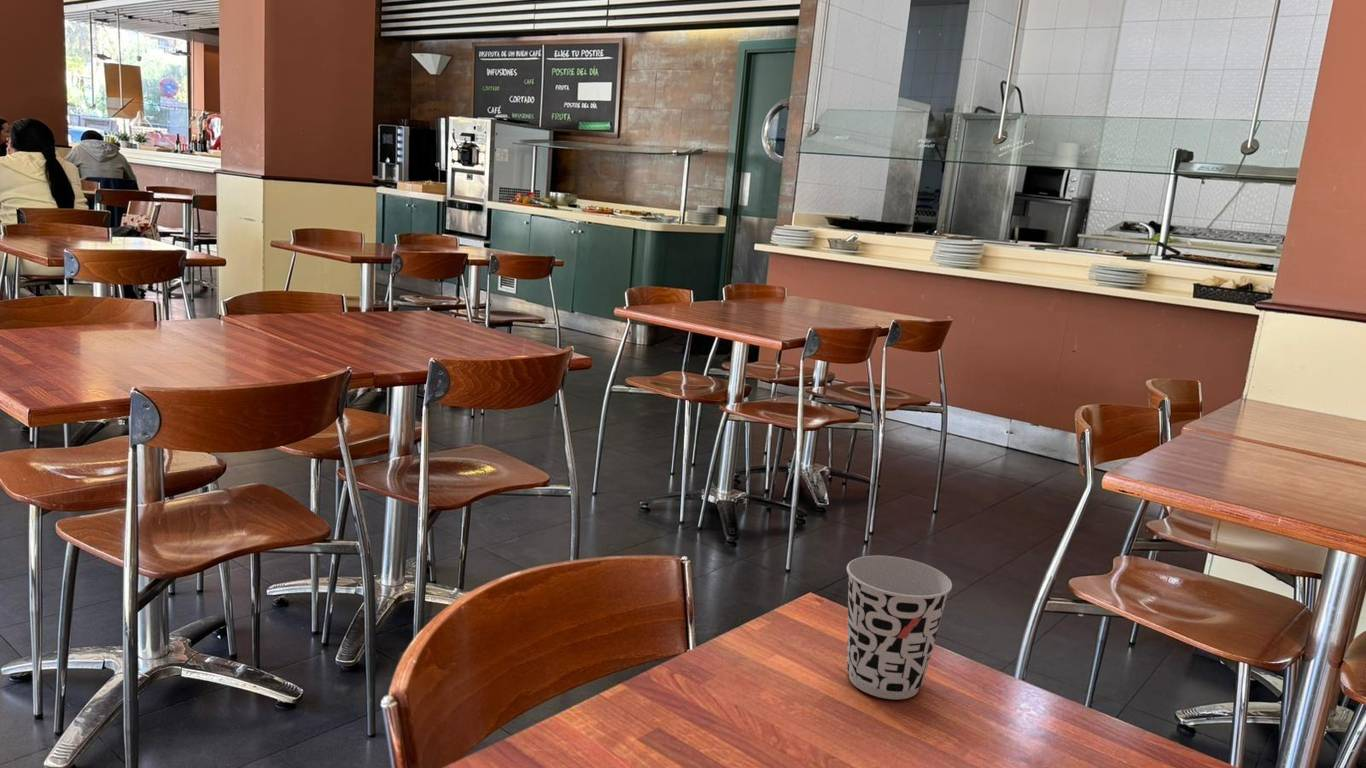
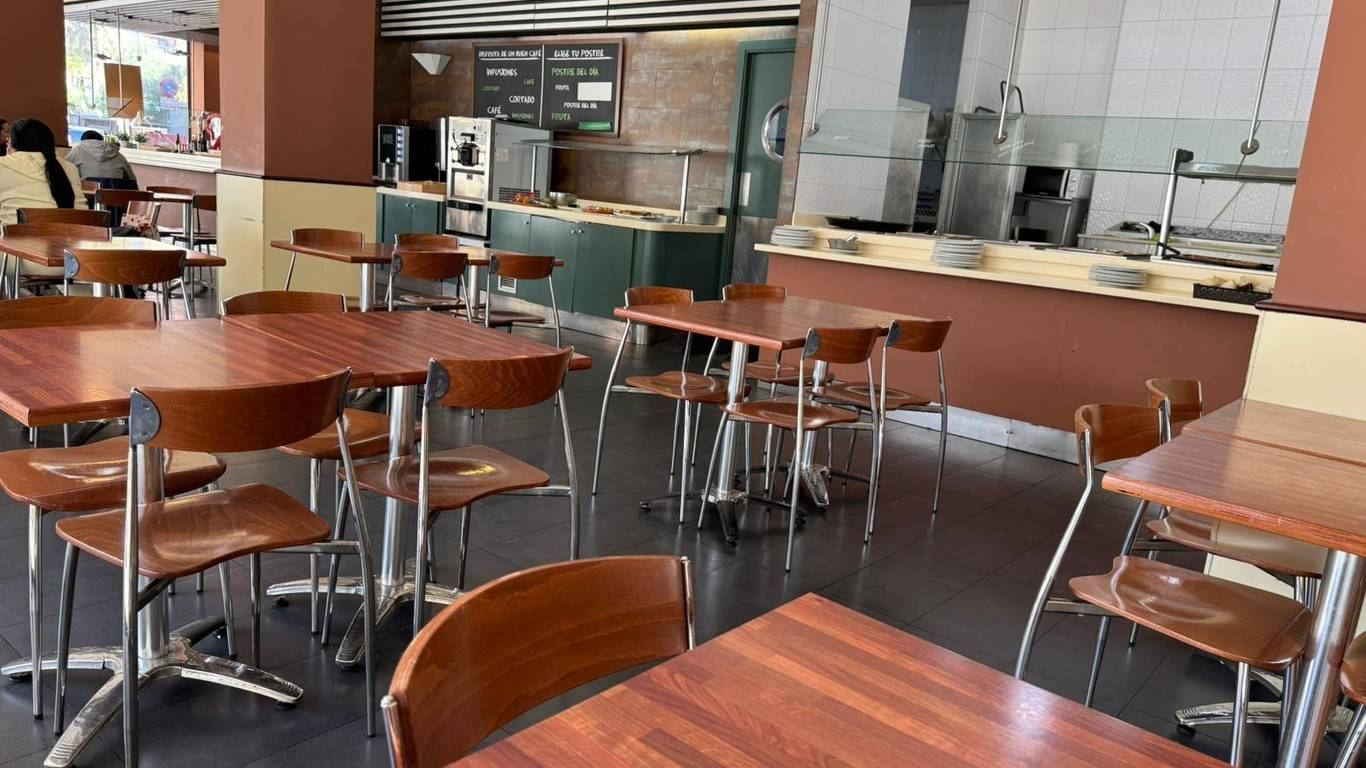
- cup [846,555,953,700]
